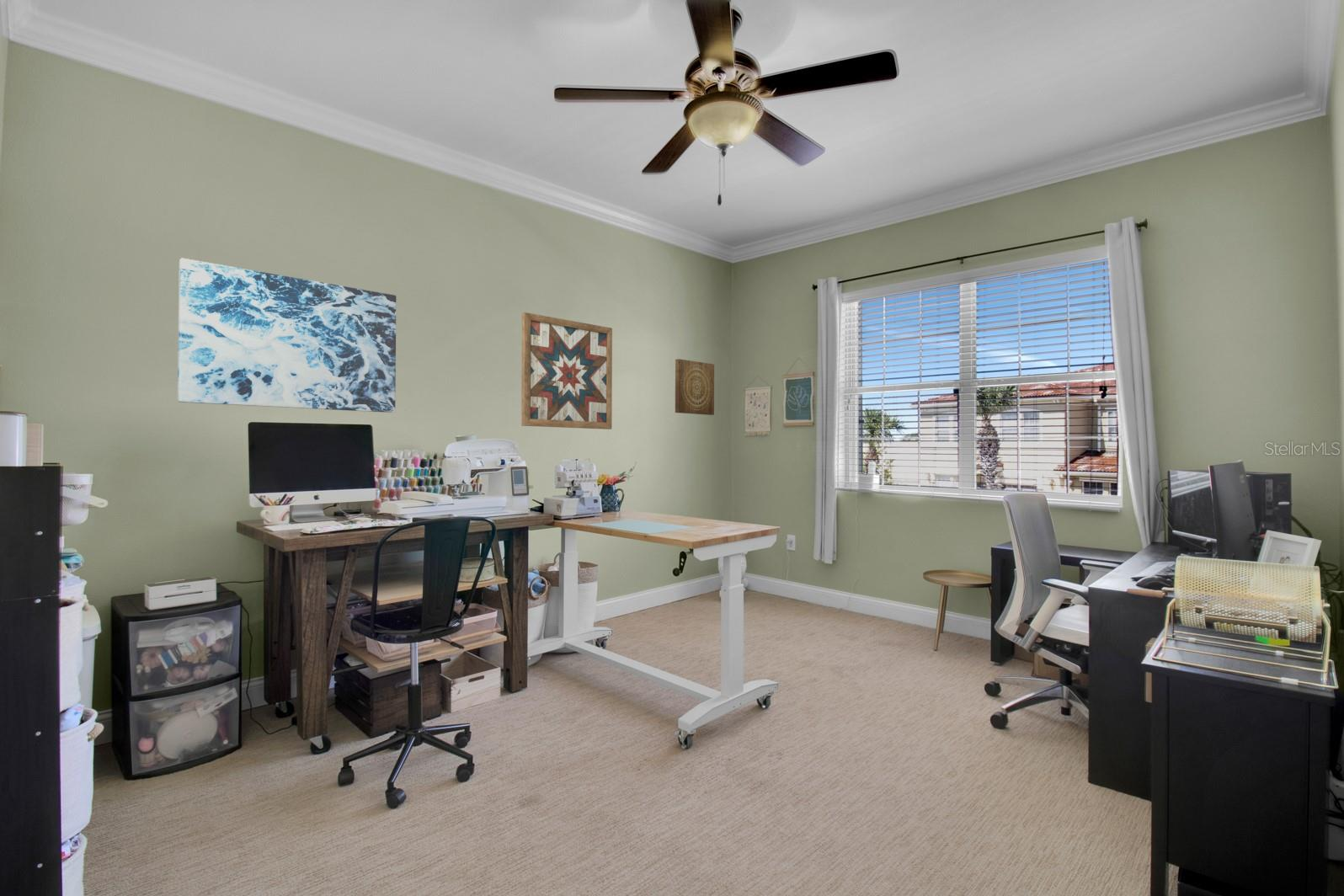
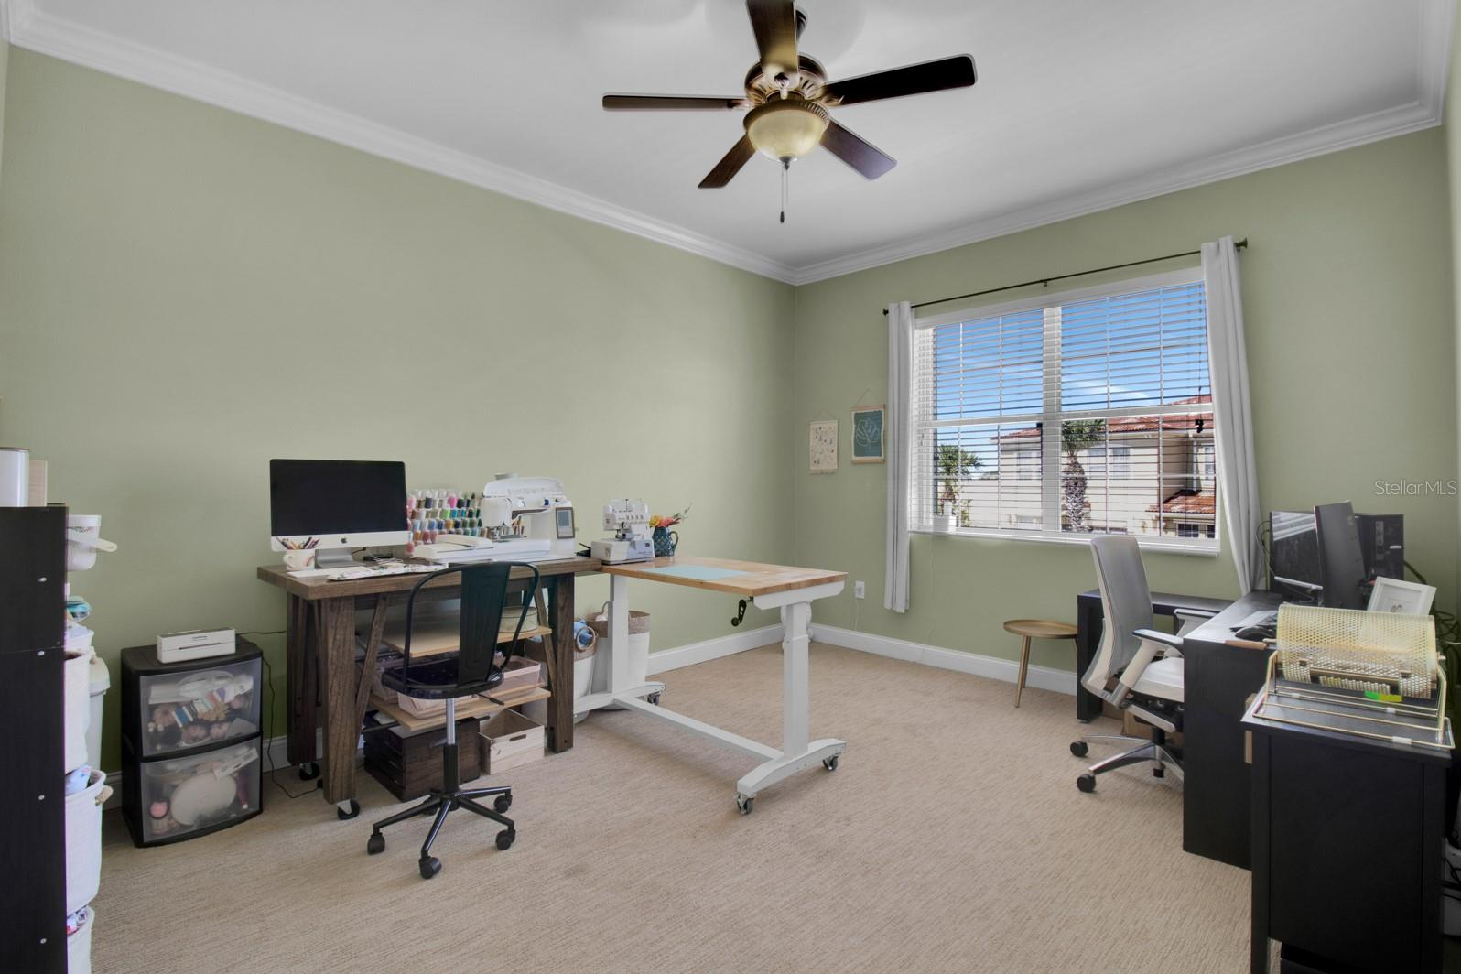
- wall art [675,358,715,416]
- wall art [177,258,397,413]
- wall art [520,312,613,430]
